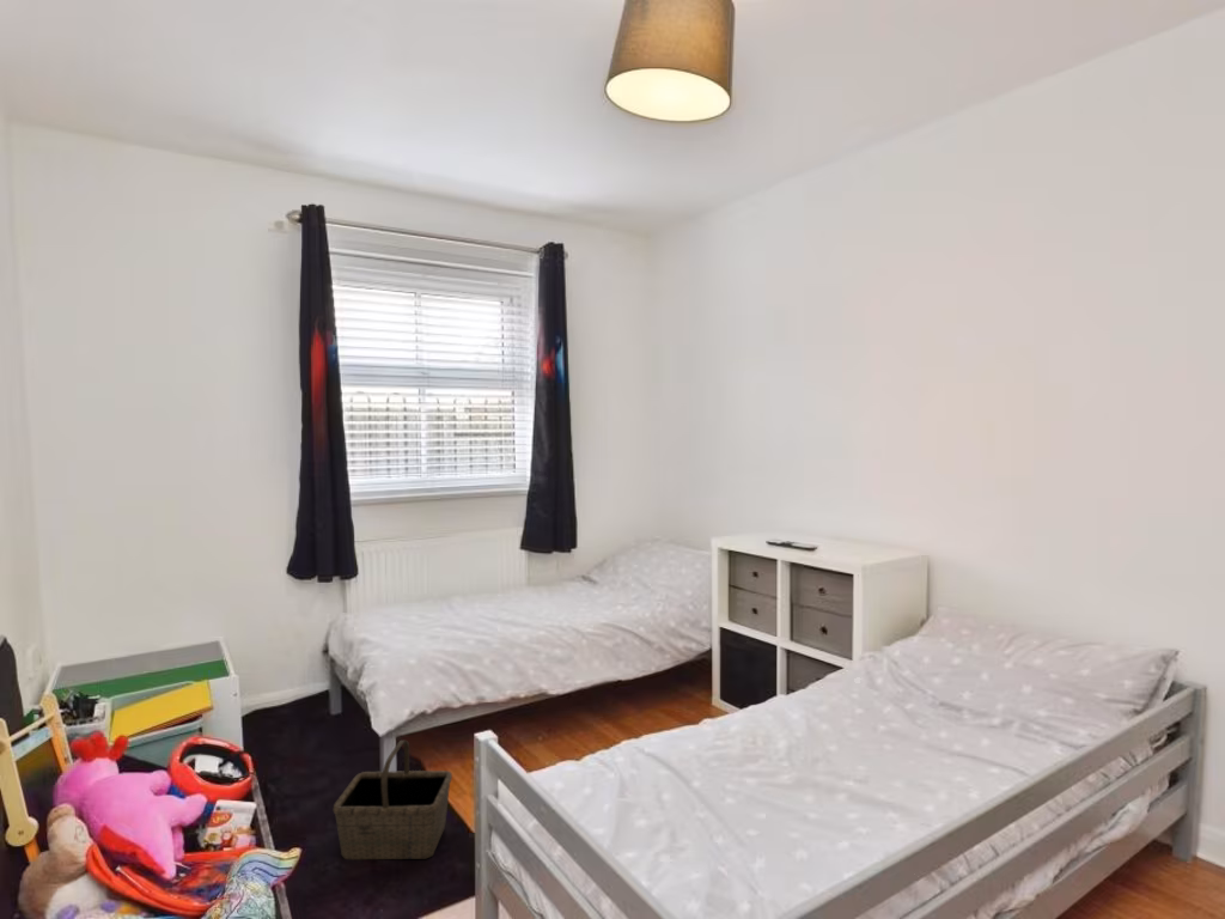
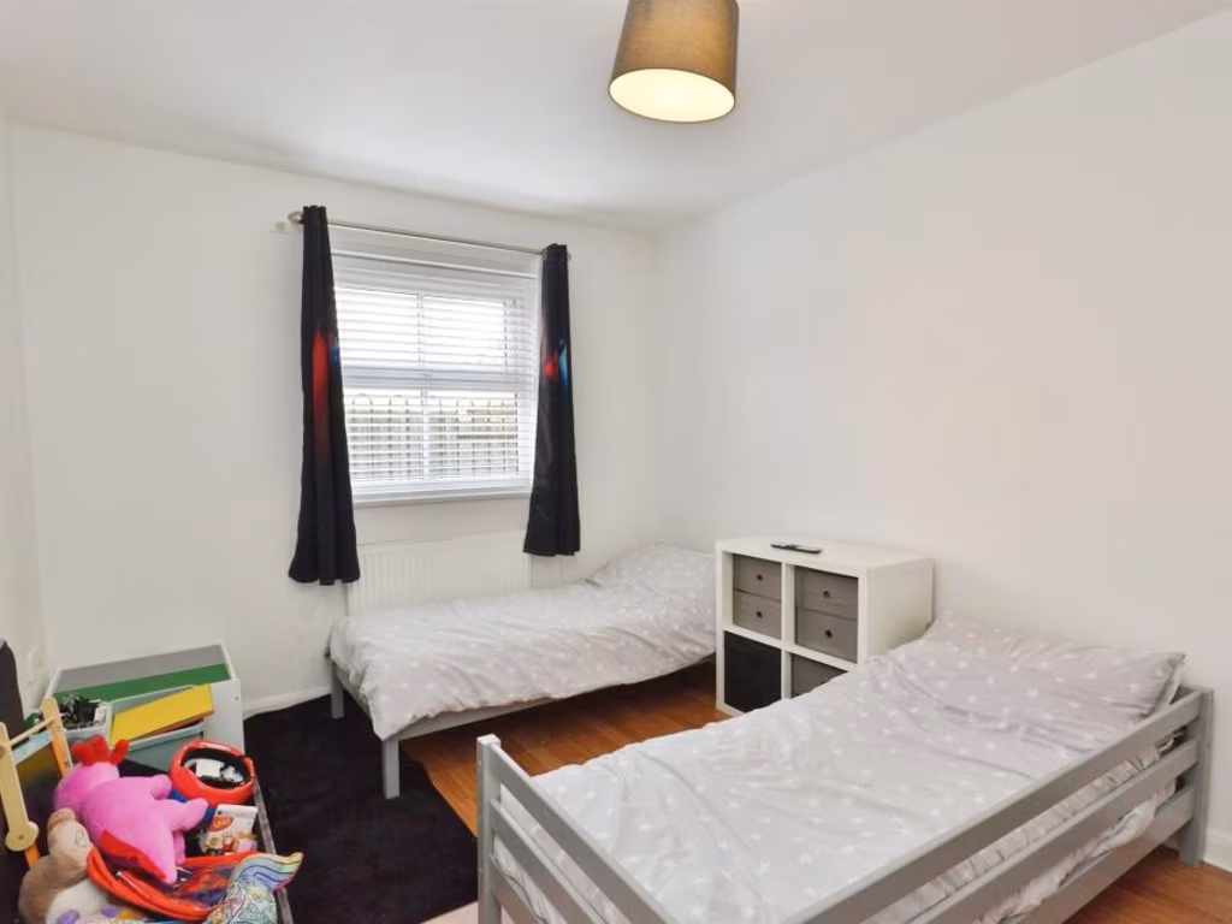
- basket [331,740,453,860]
